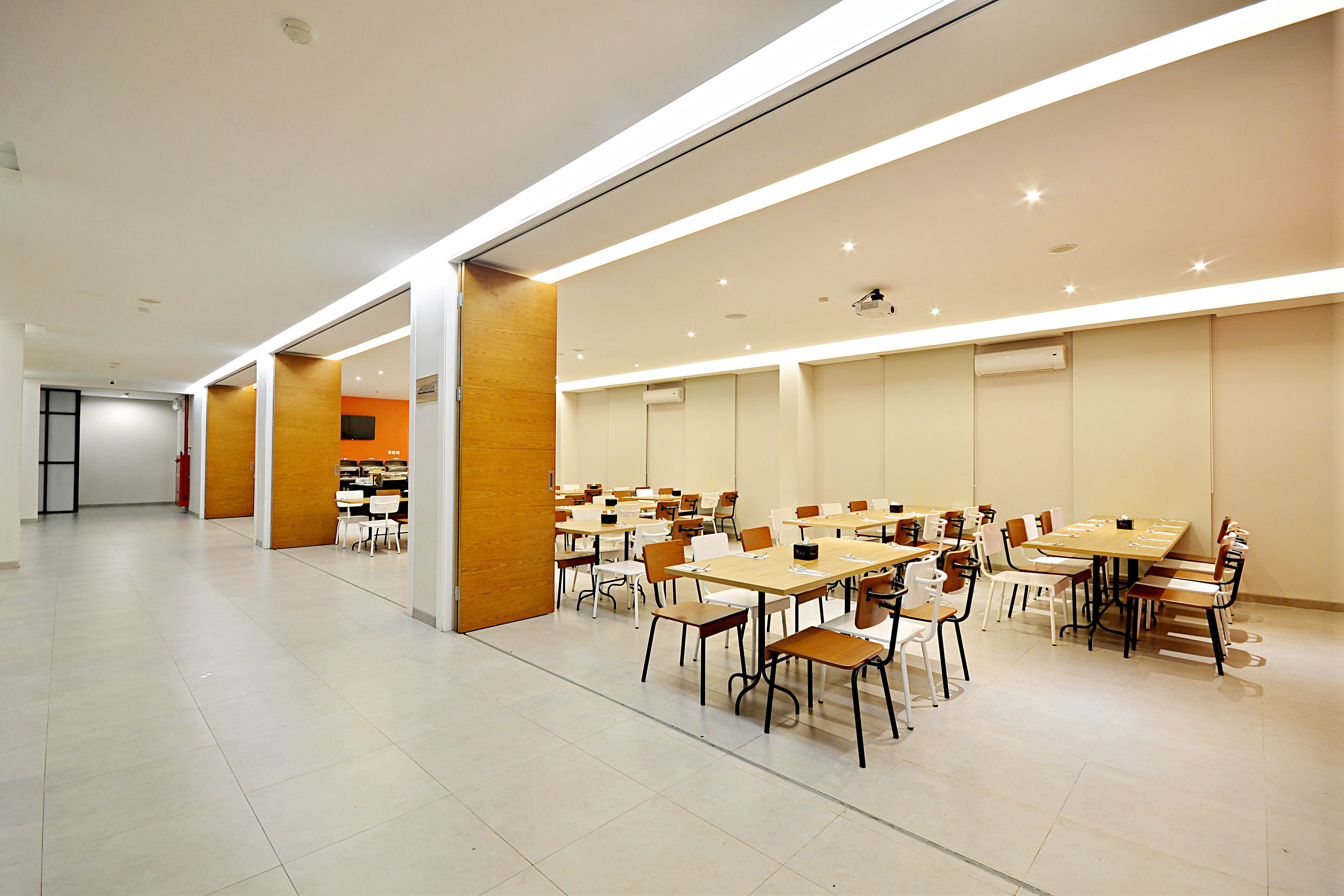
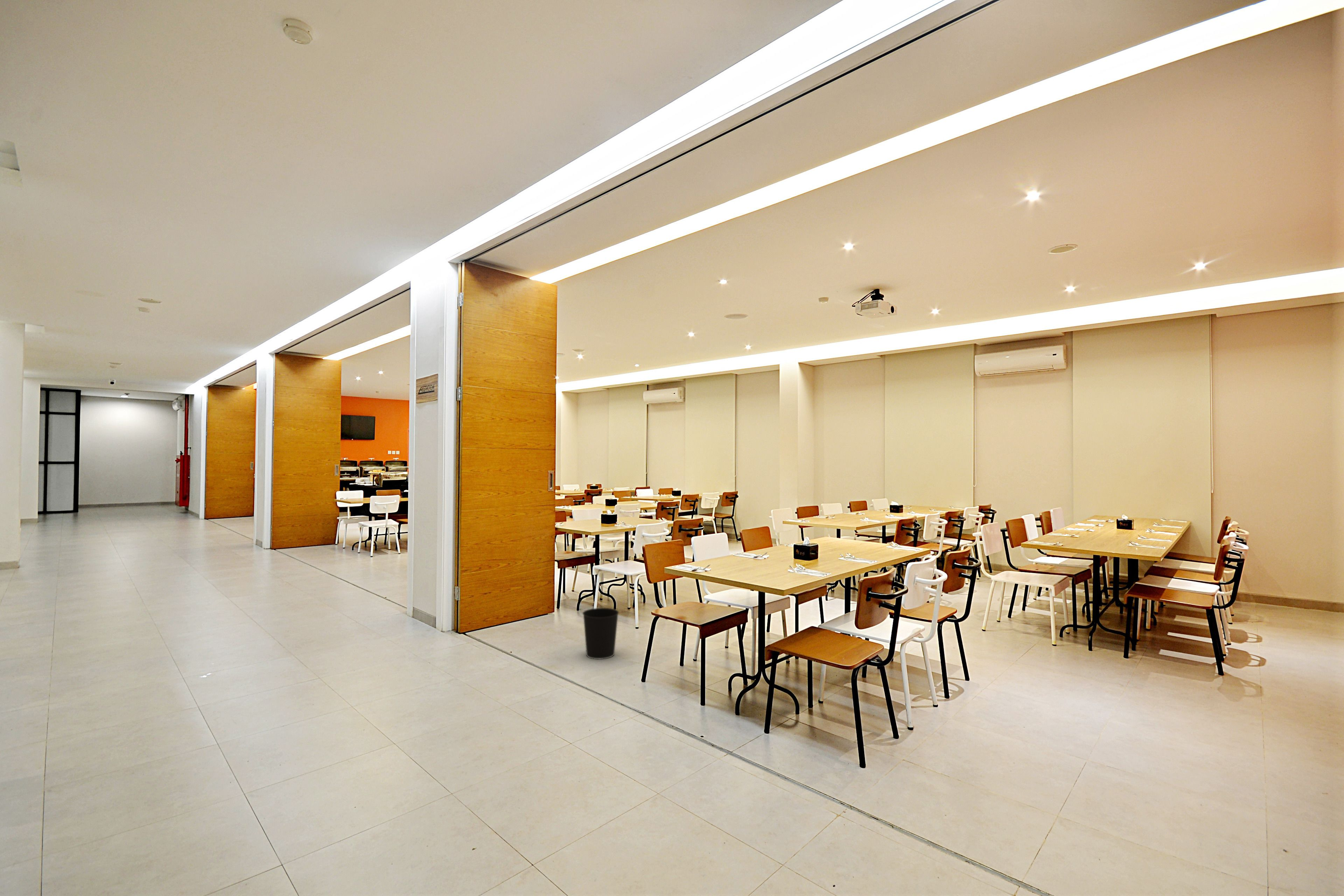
+ wastebasket [582,608,619,660]
